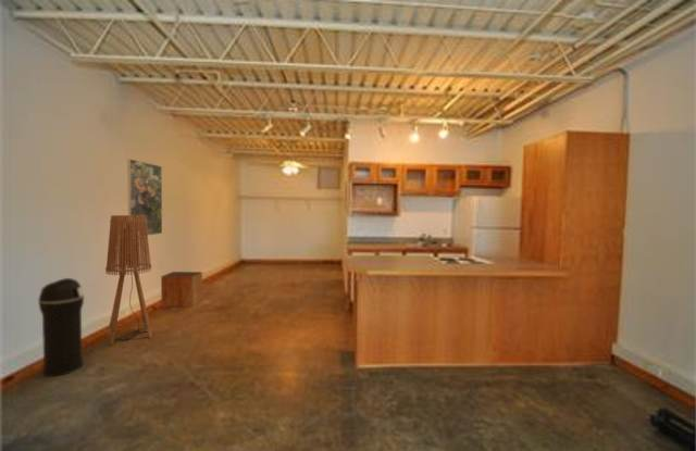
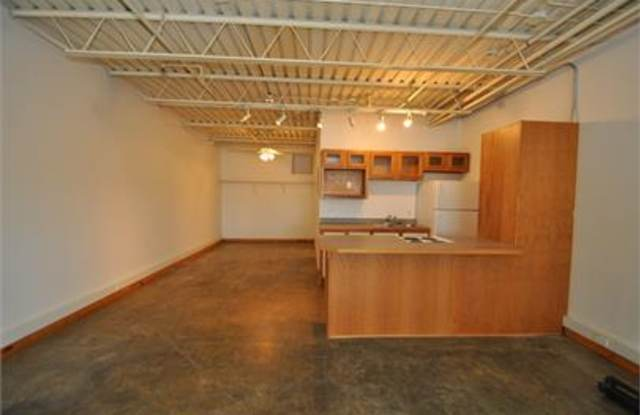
- trash can [37,277,85,377]
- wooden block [160,271,203,309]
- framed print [126,158,163,237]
- floor lamp [104,214,153,346]
